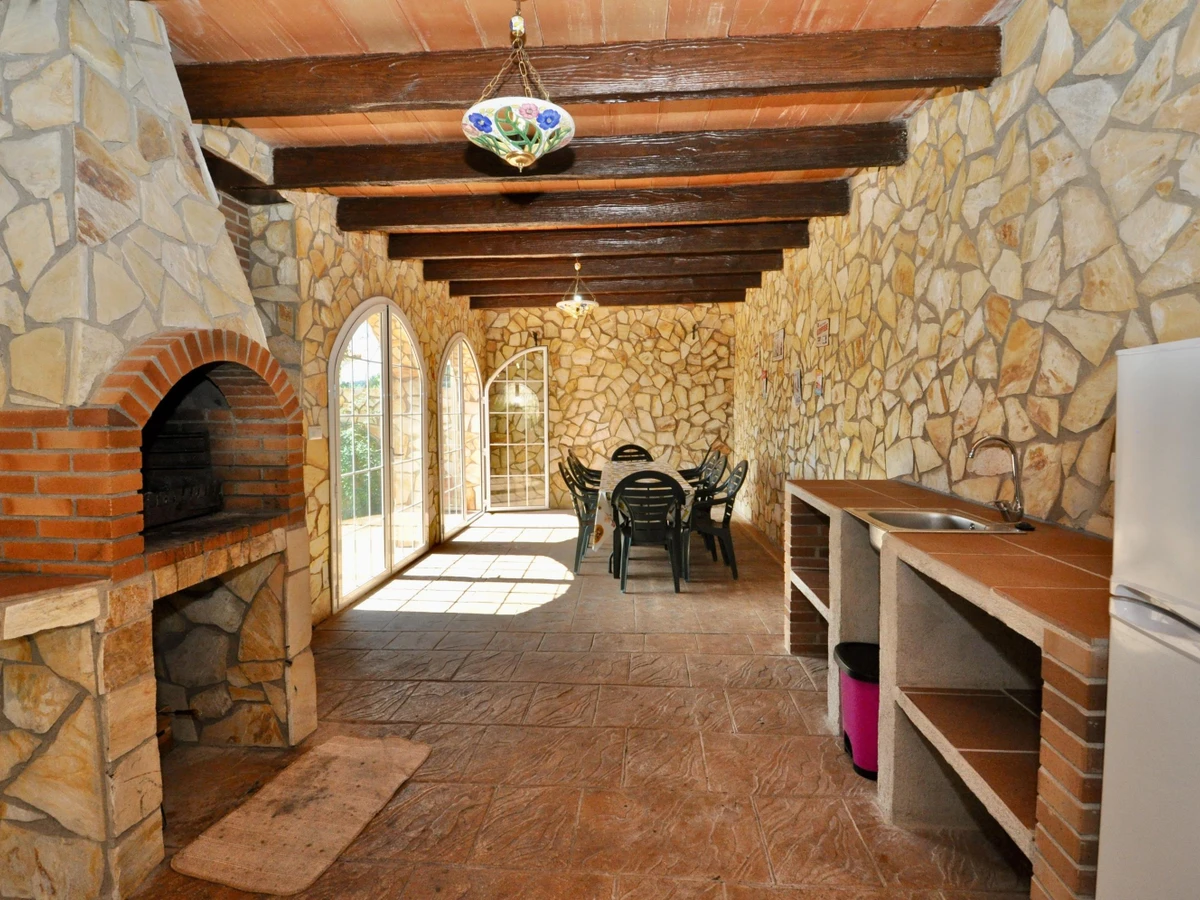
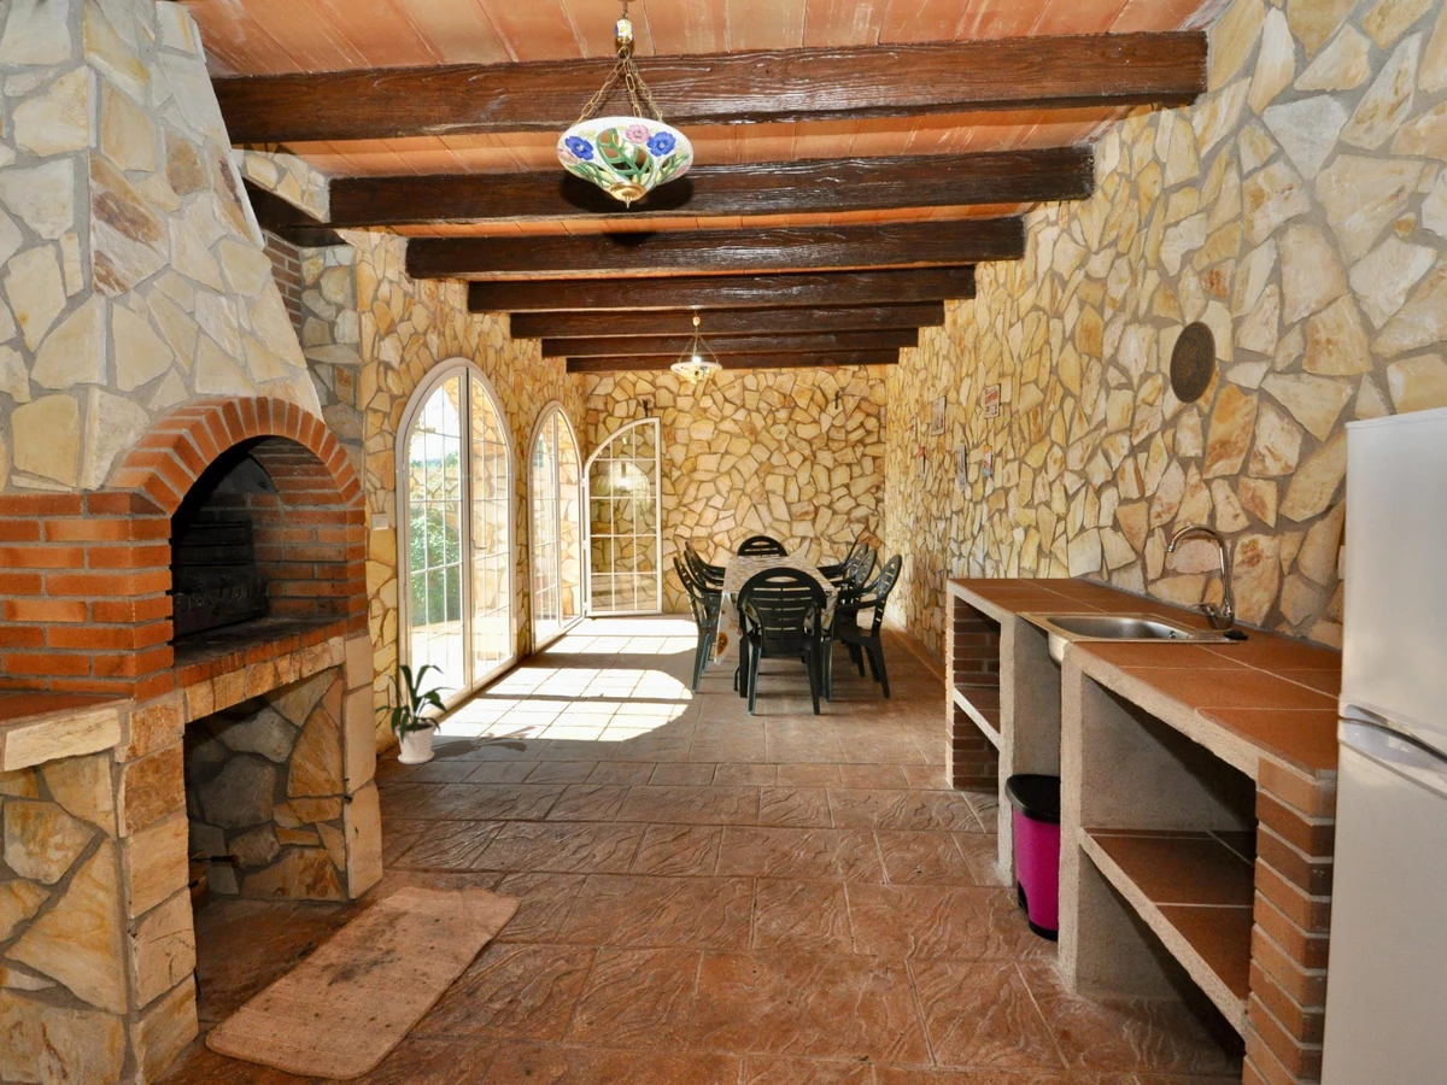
+ decorative plate [1168,319,1217,405]
+ house plant [374,663,457,766]
